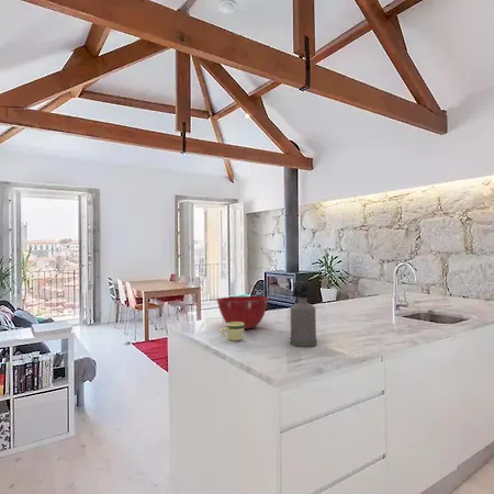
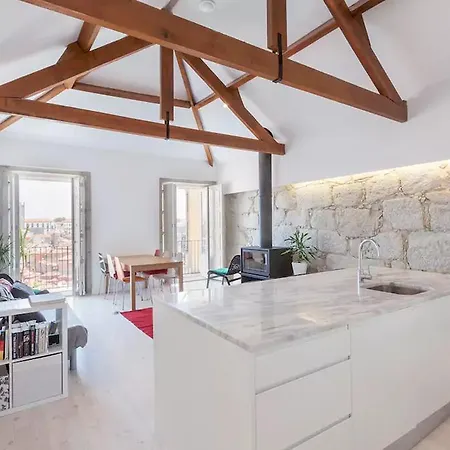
- mixing bowl [215,295,270,330]
- spray bottle [290,280,318,348]
- mug [220,322,245,341]
